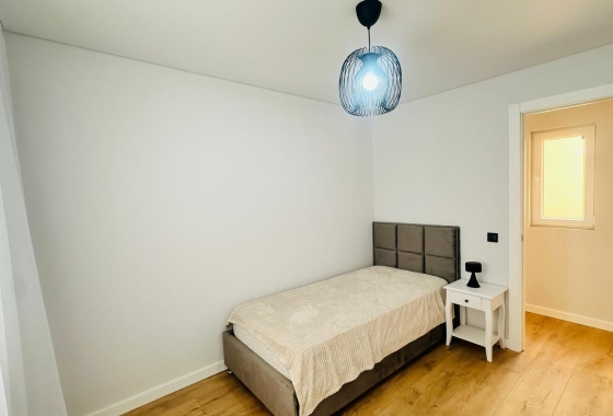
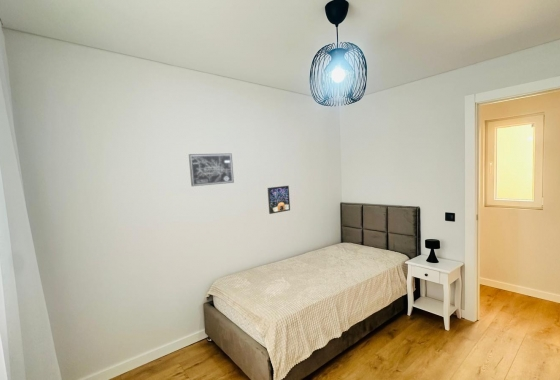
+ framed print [267,185,291,215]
+ wall art [188,153,235,187]
